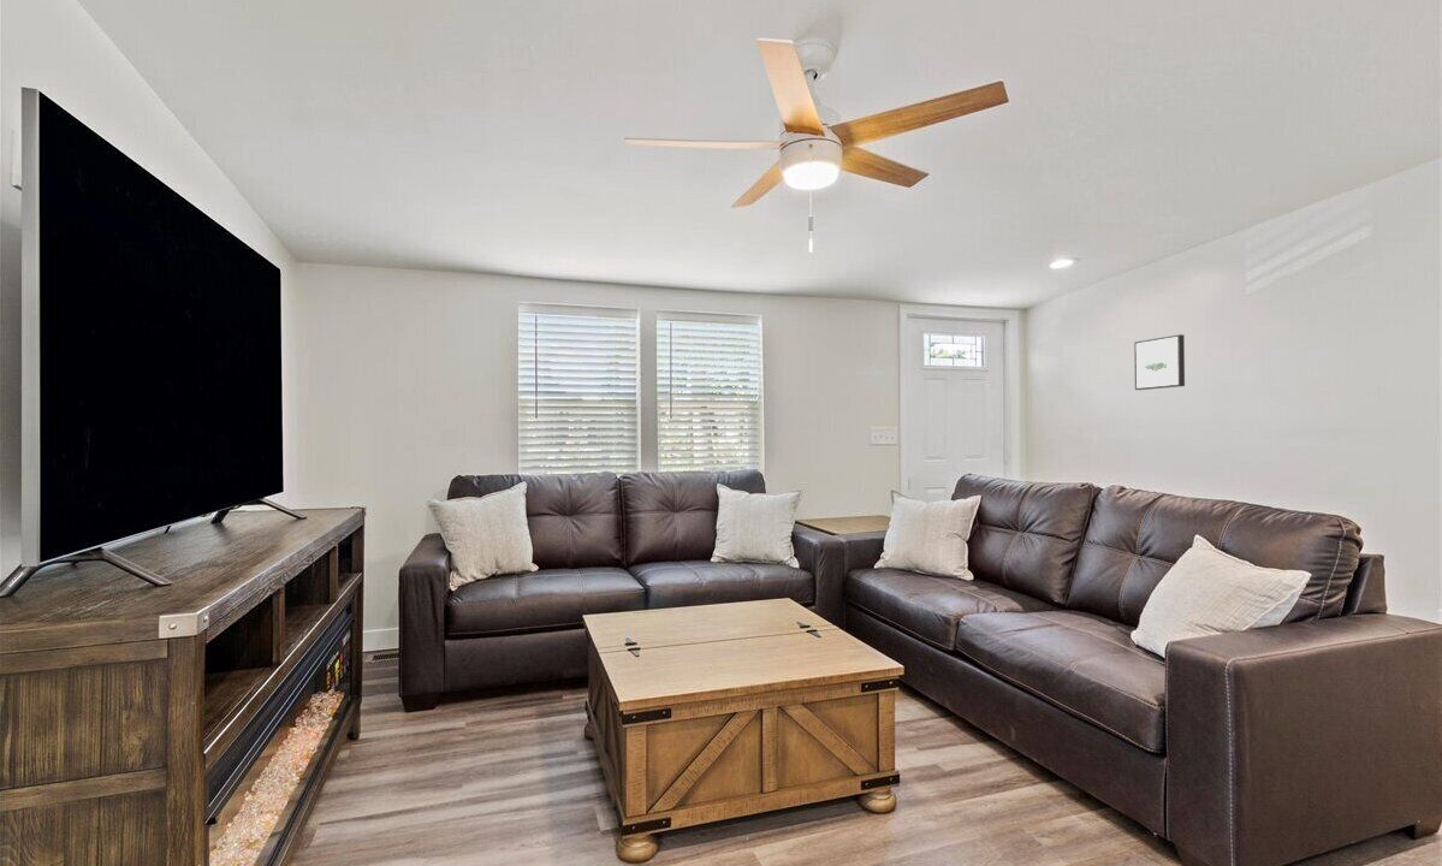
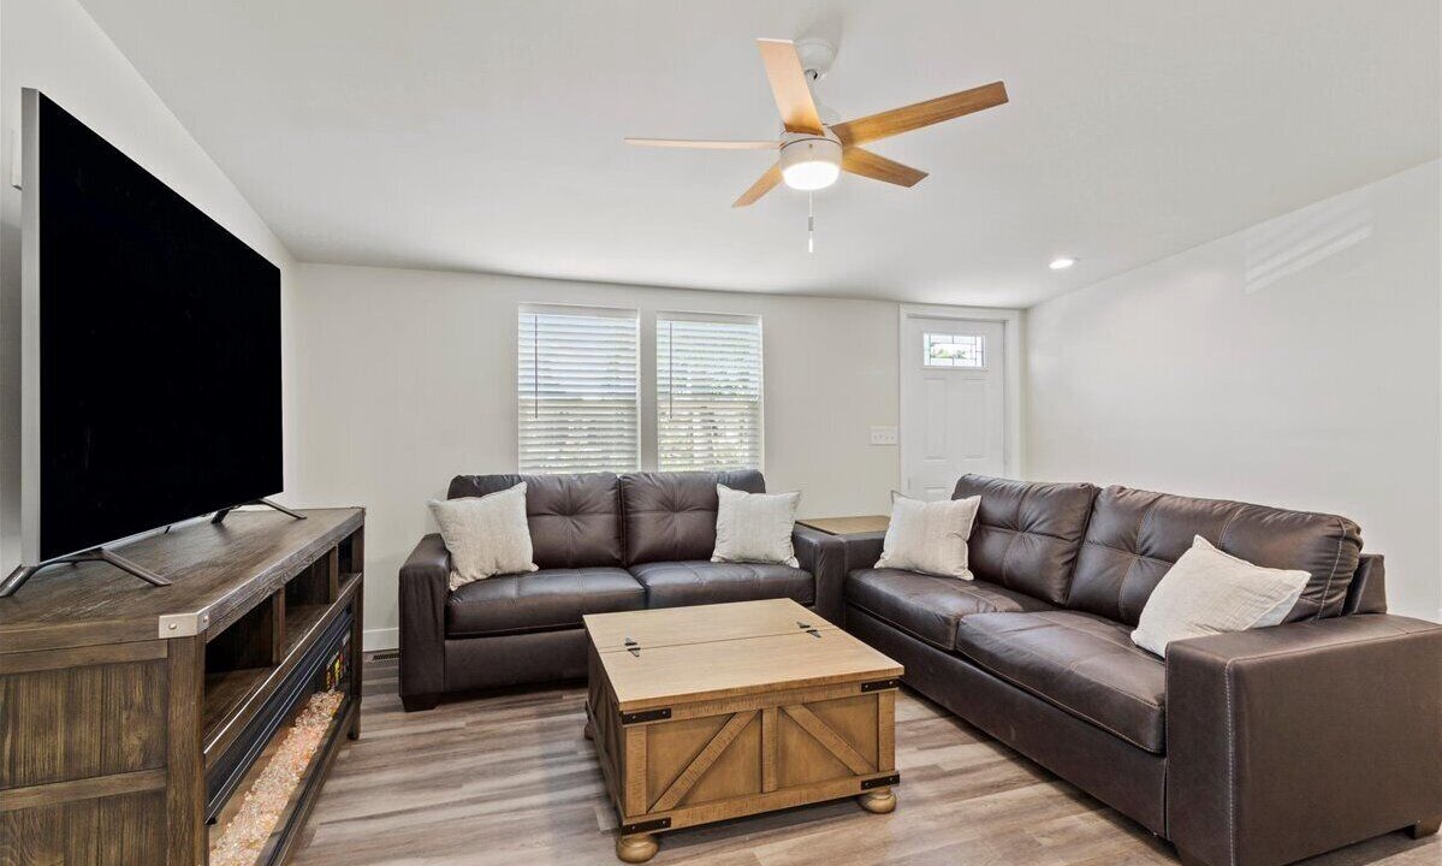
- wall art [1133,333,1186,391]
